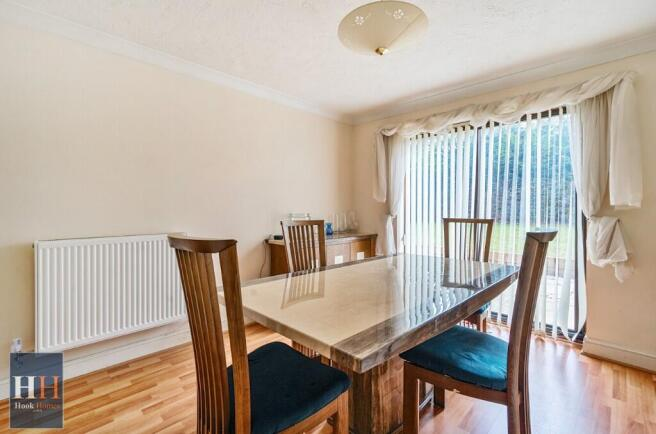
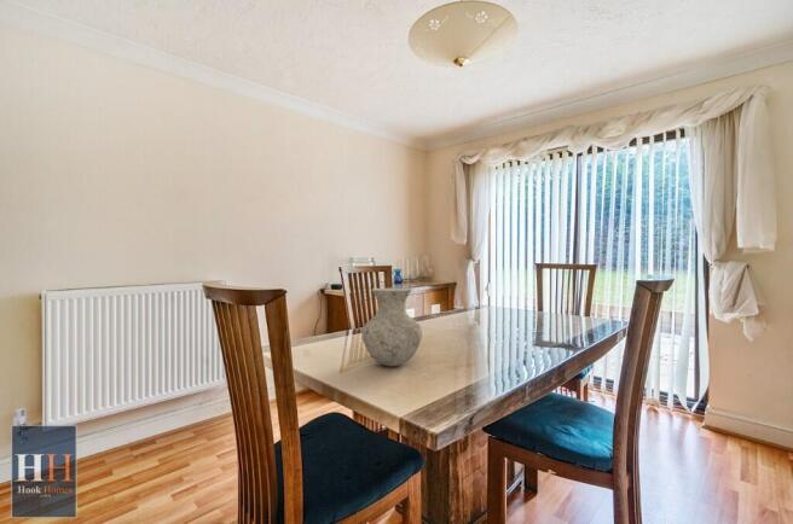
+ vase [360,287,423,367]
